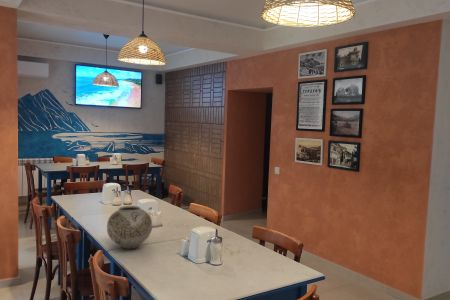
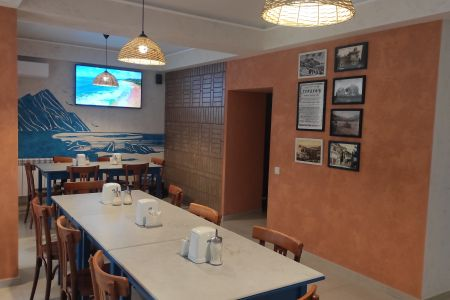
- vase [106,205,153,250]
